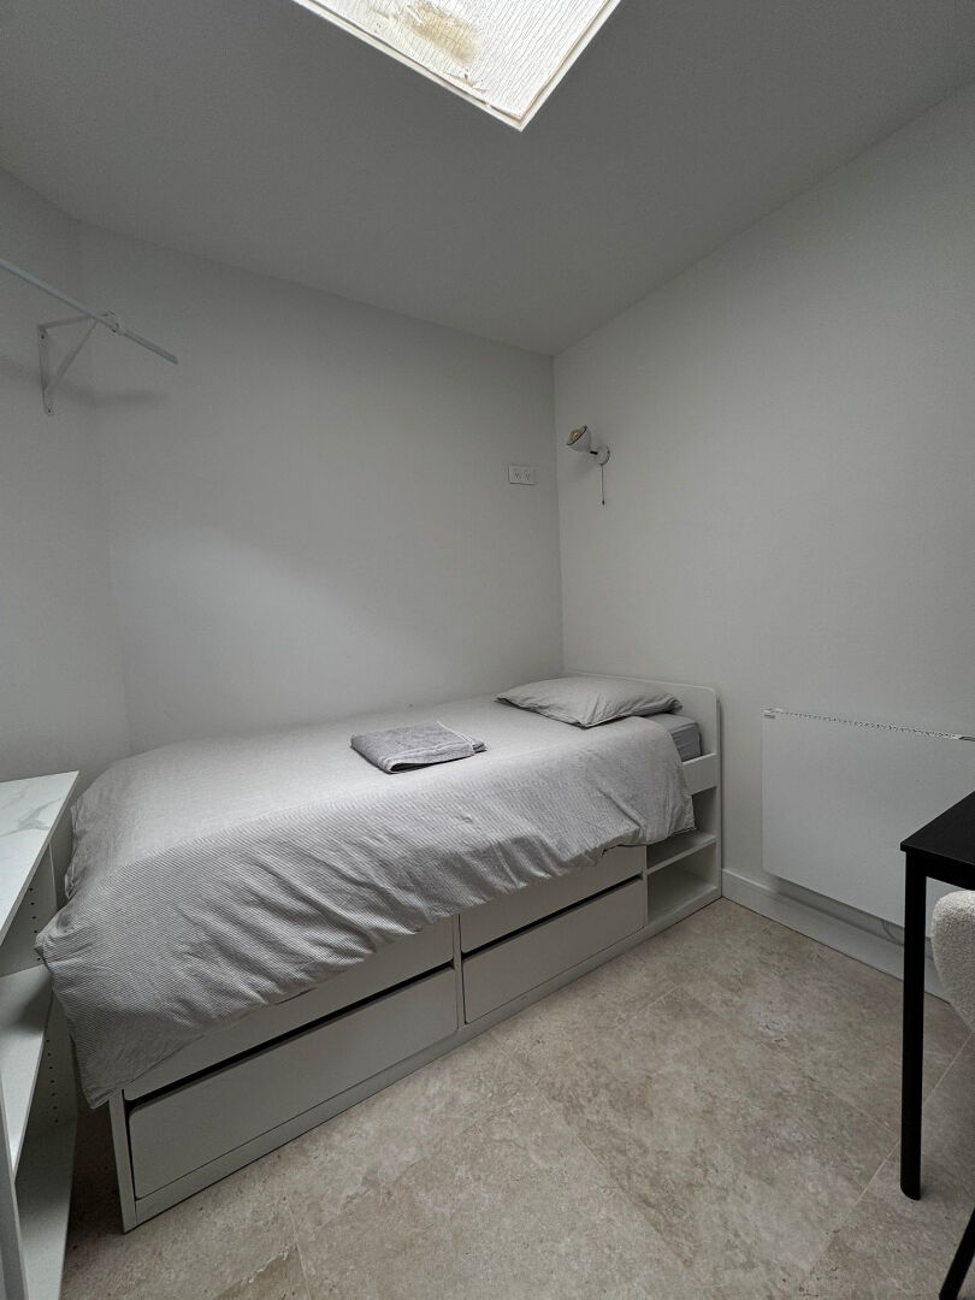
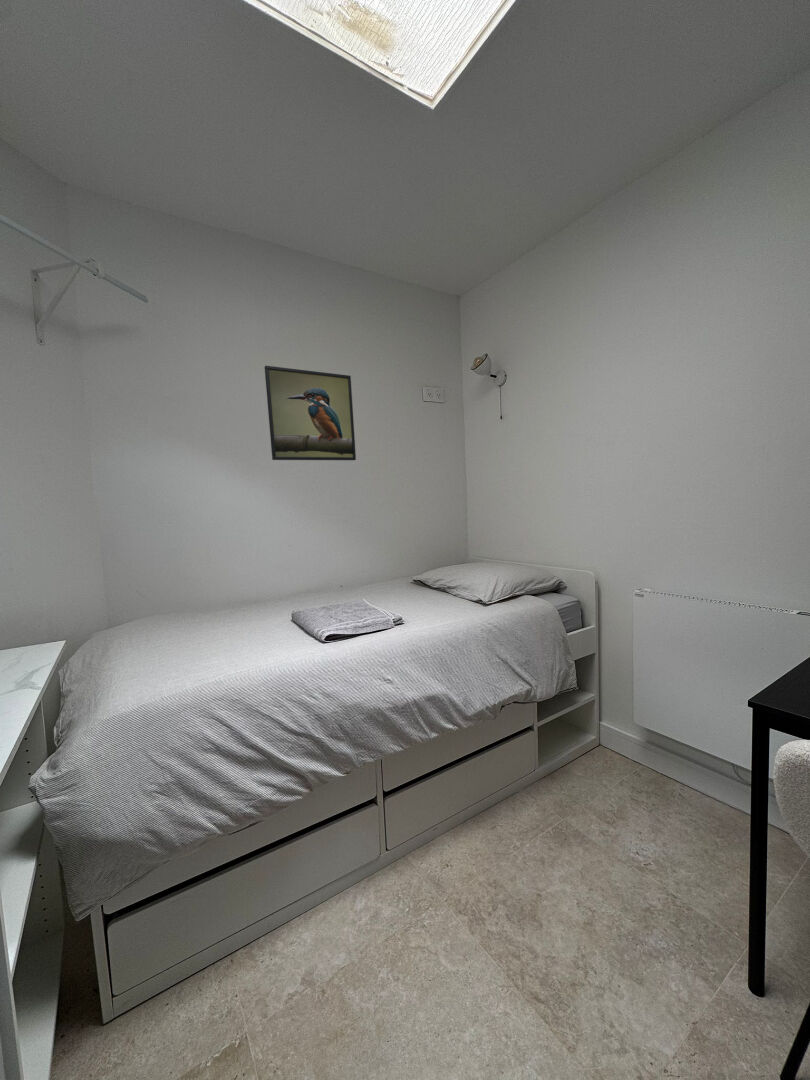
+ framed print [264,365,357,461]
